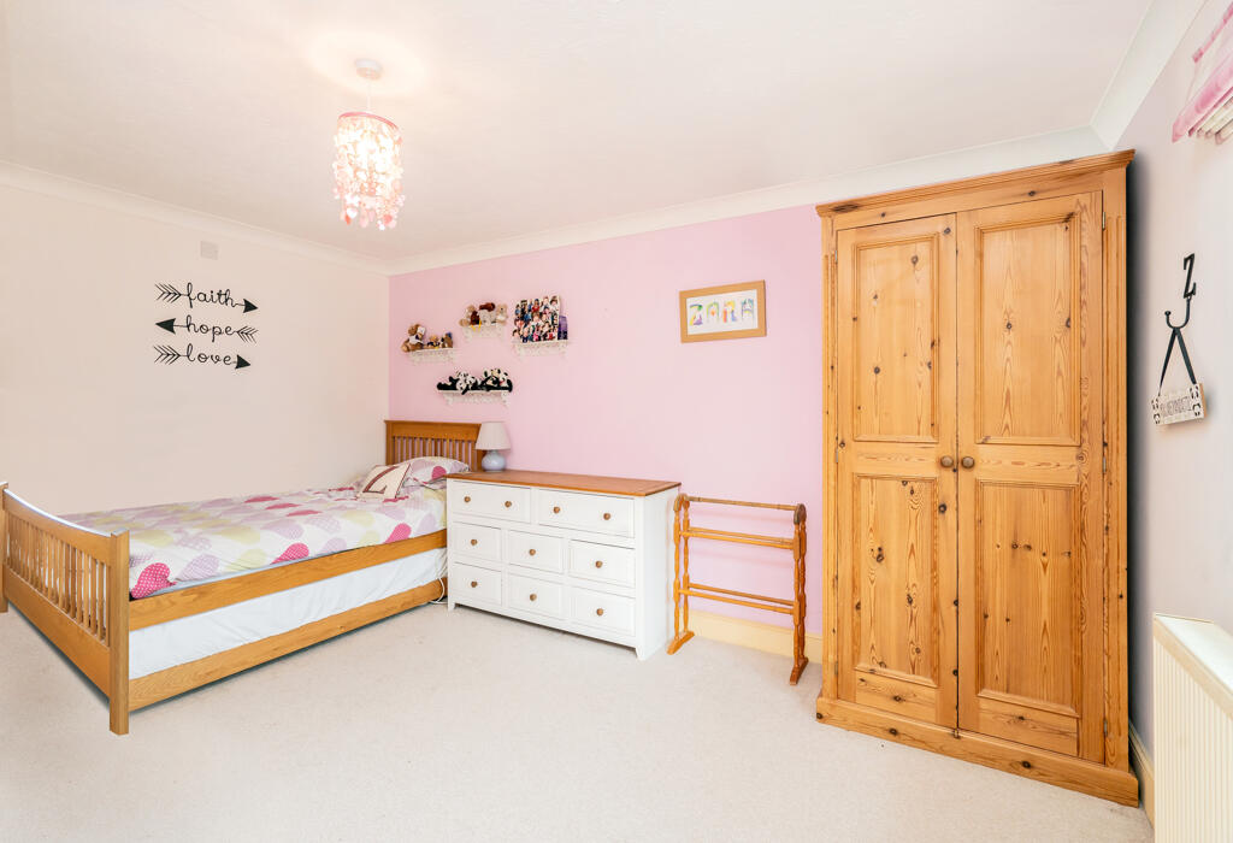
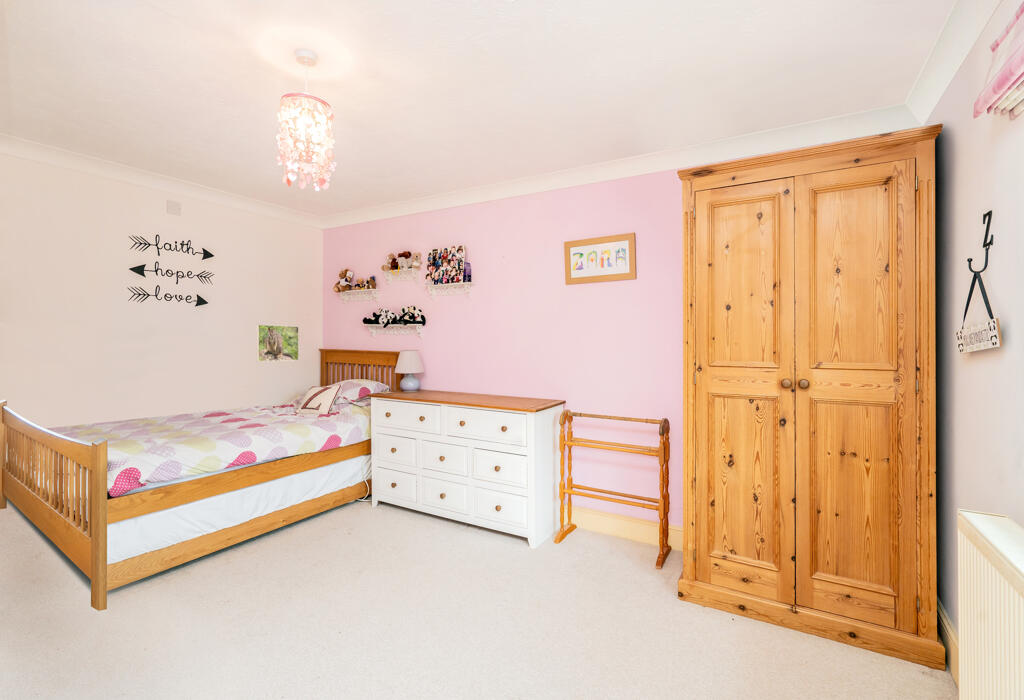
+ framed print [255,324,300,362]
